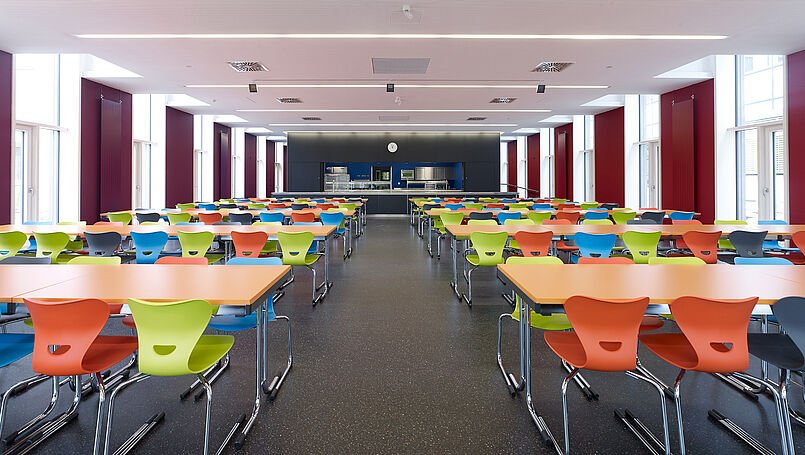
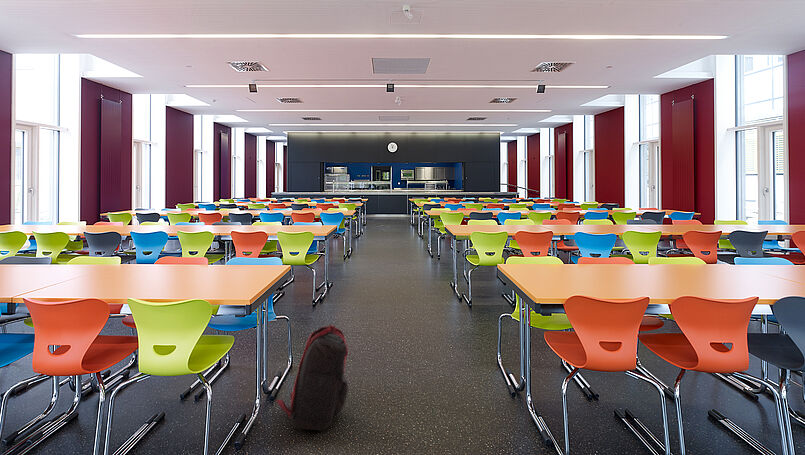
+ backpack [276,323,350,431]
